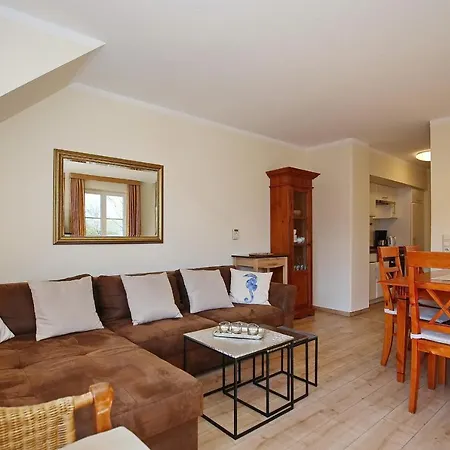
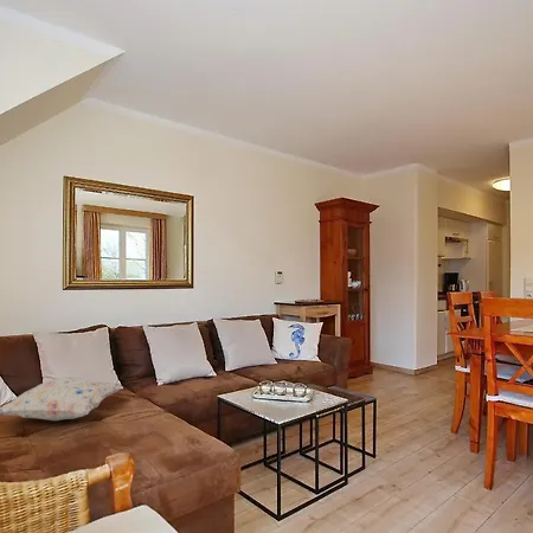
+ decorative pillow [0,377,123,422]
